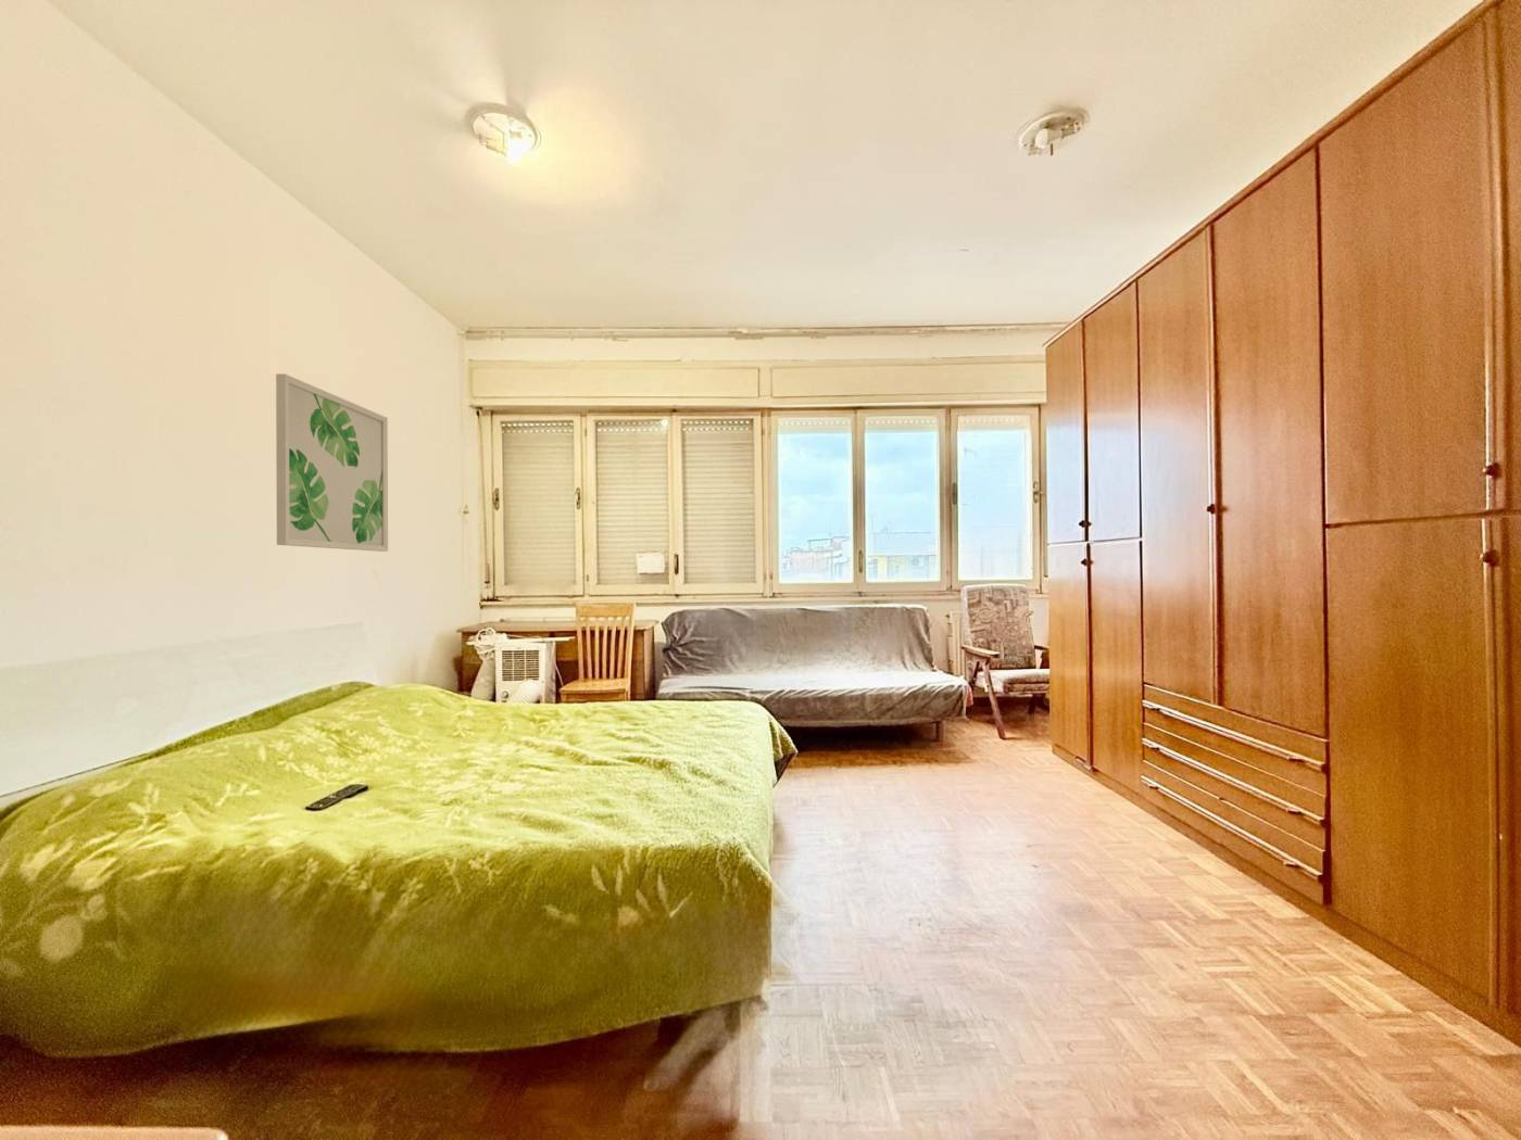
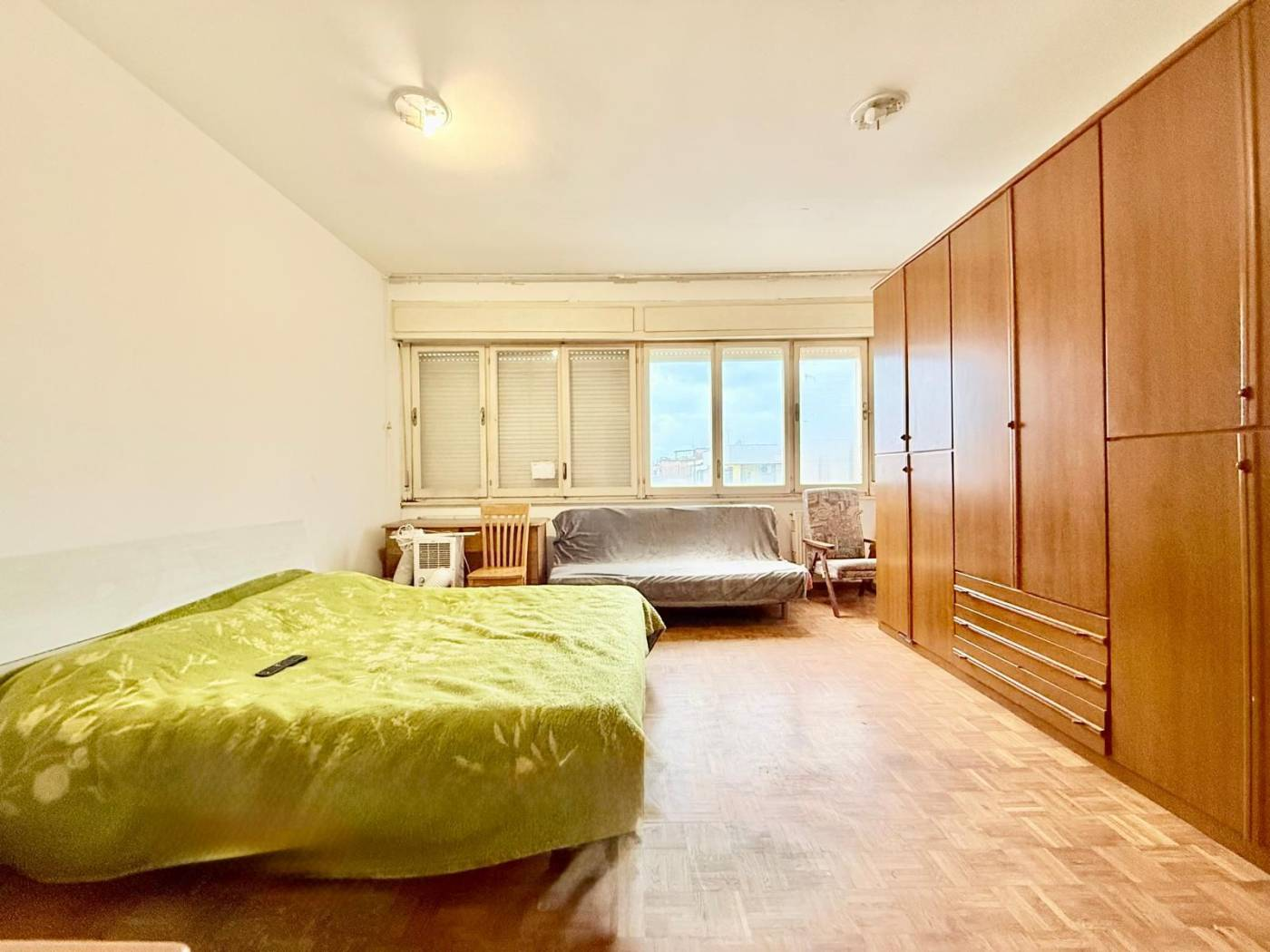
- wall art [275,372,389,552]
